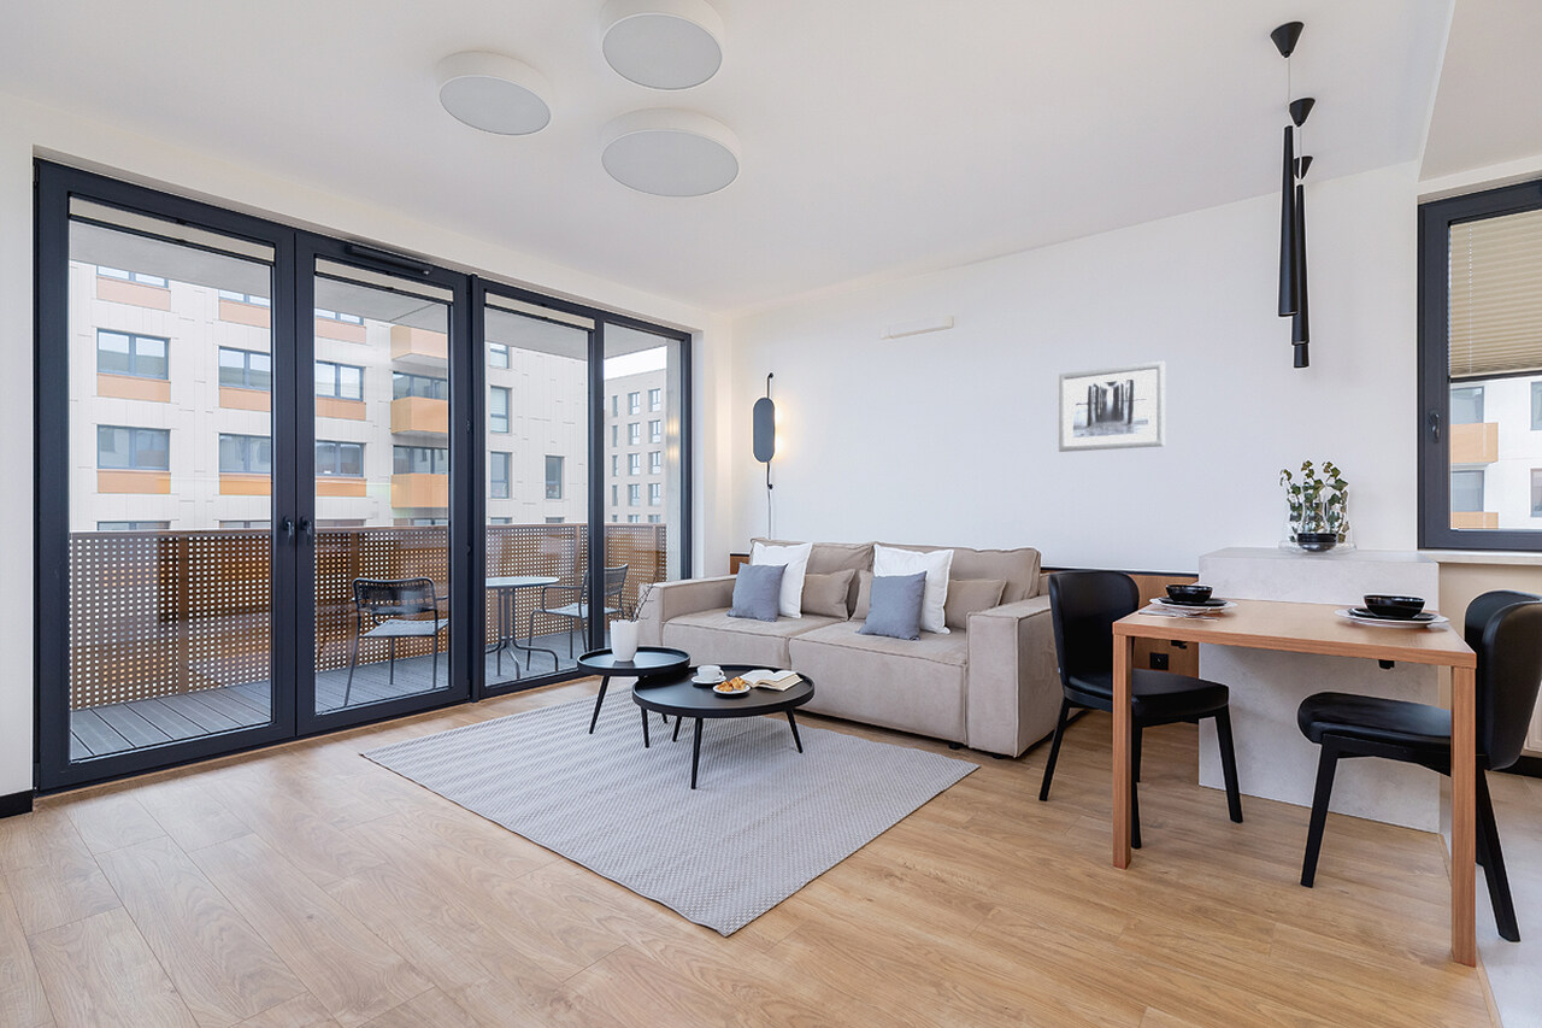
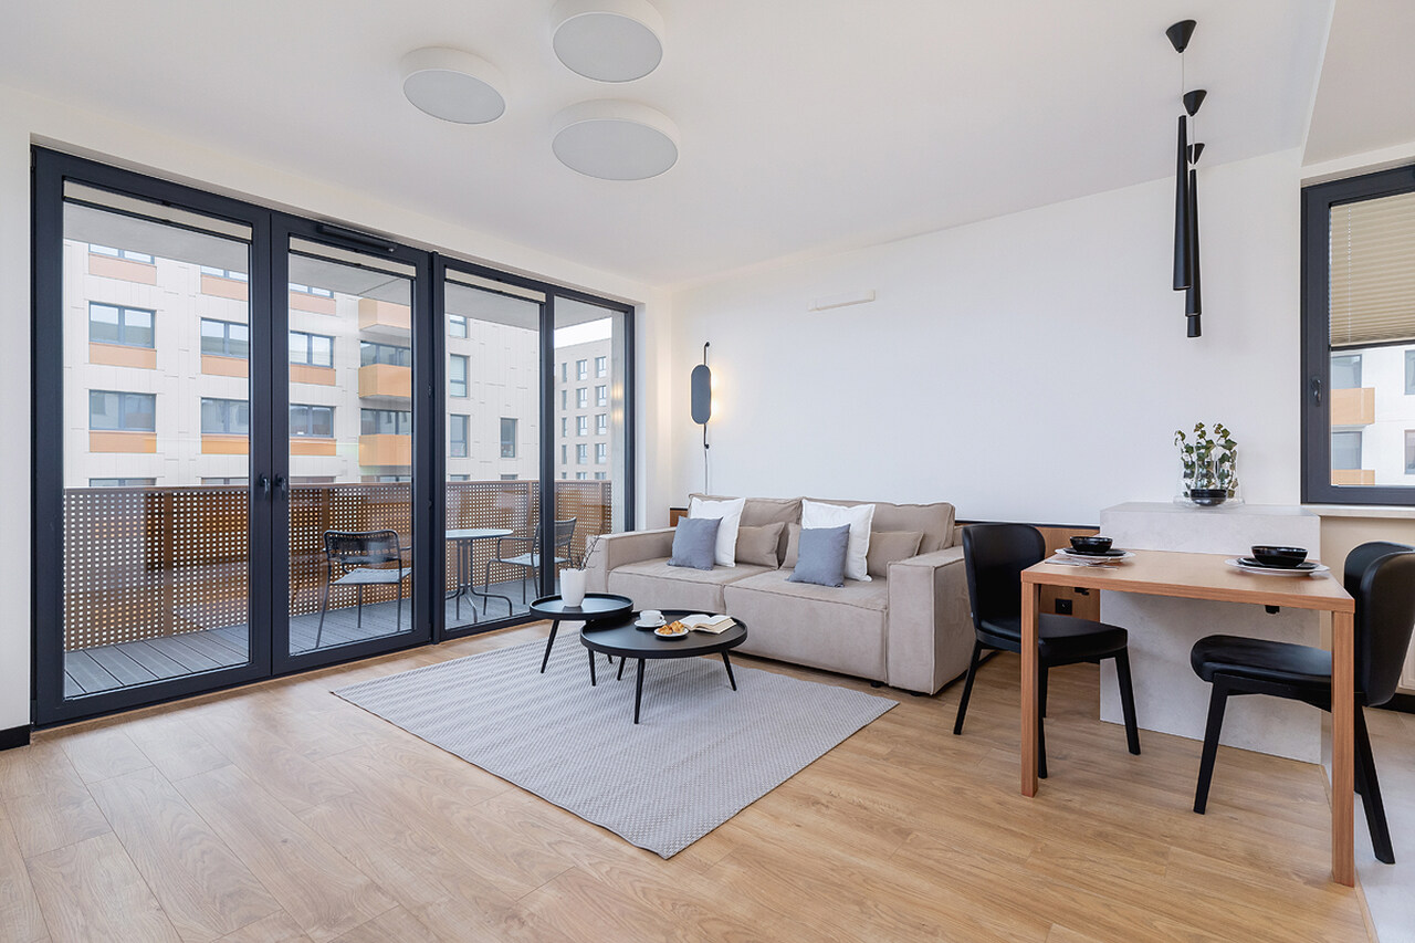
- wall art [1058,360,1166,453]
